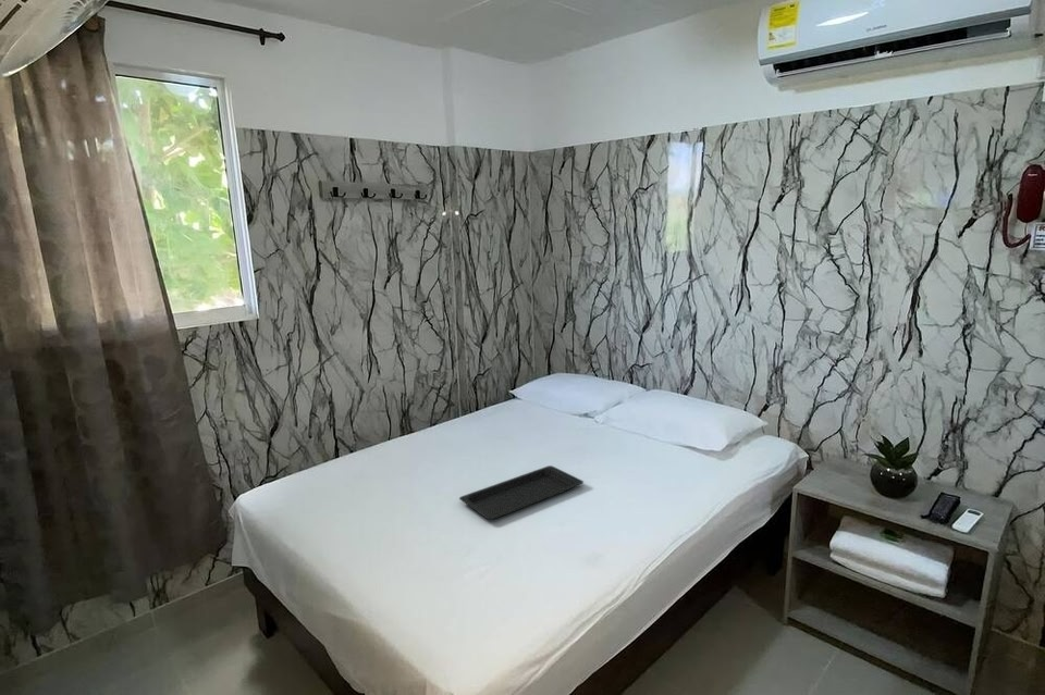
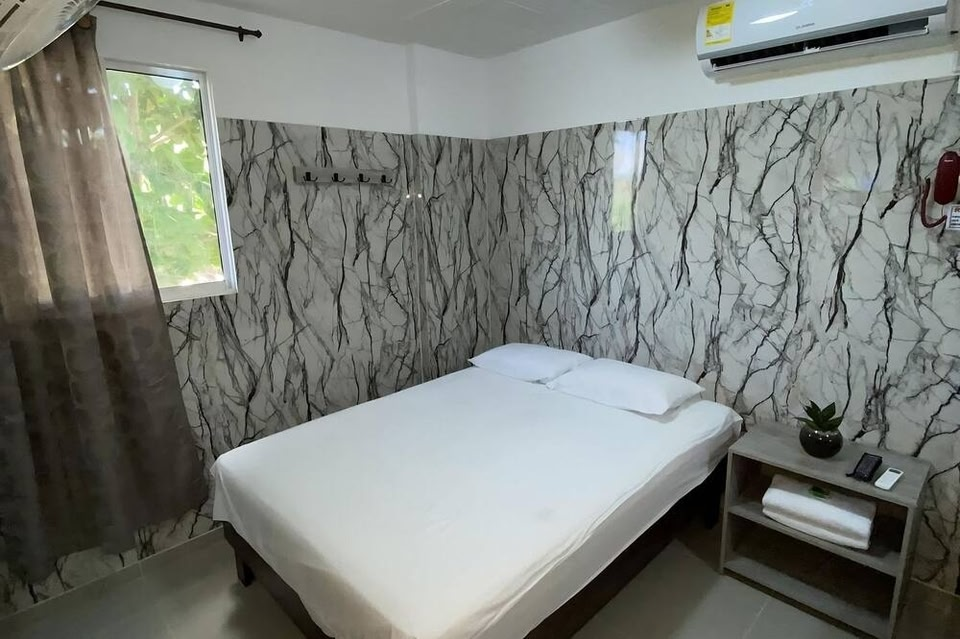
- serving tray [458,464,585,520]
